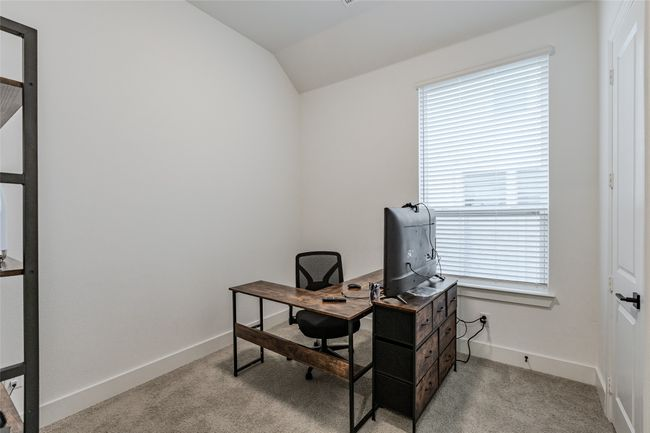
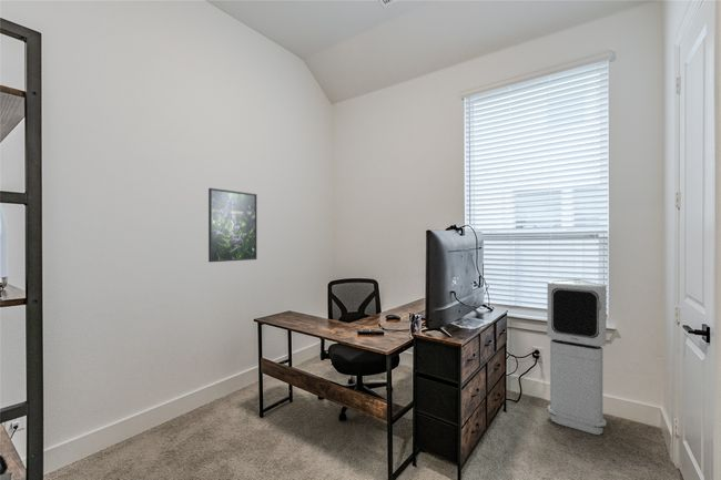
+ air purifier [546,278,608,436]
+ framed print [207,187,258,263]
